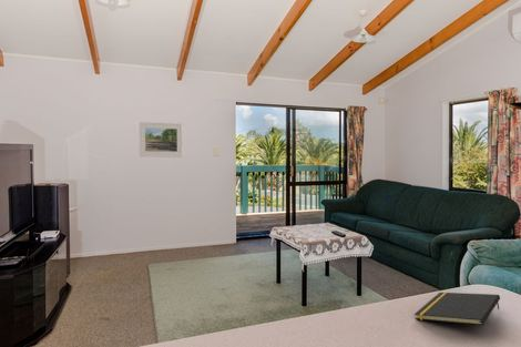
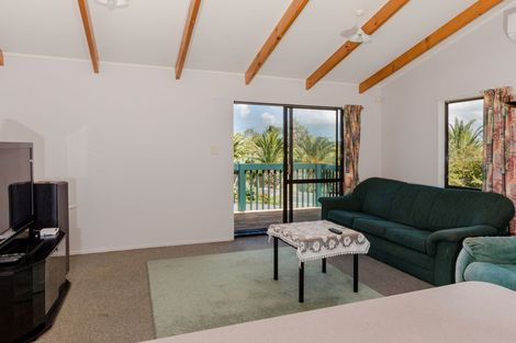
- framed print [139,121,184,159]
- notepad [413,292,501,326]
